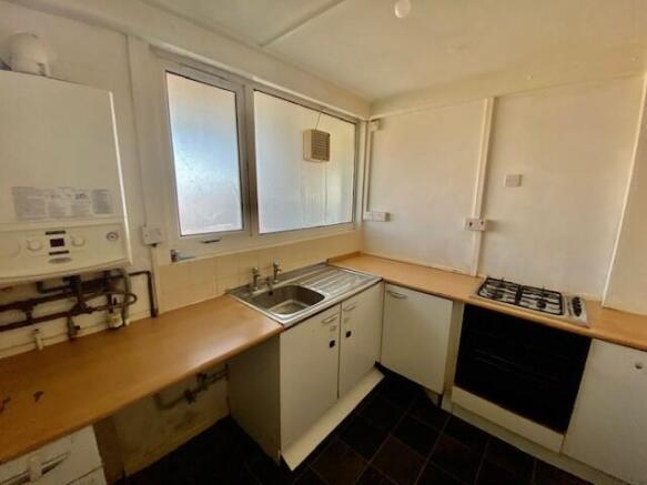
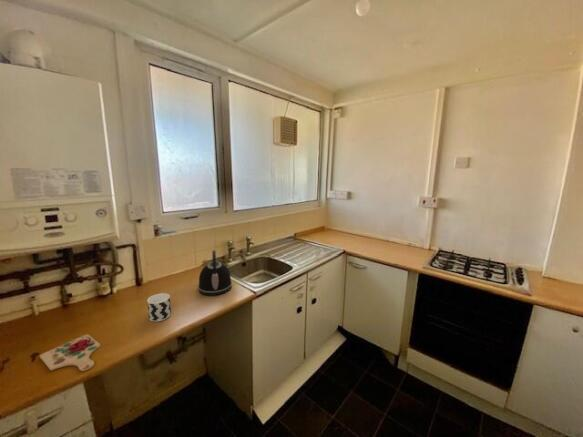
+ cup [146,292,172,323]
+ kettle [197,249,233,296]
+ cutting board [39,333,101,372]
